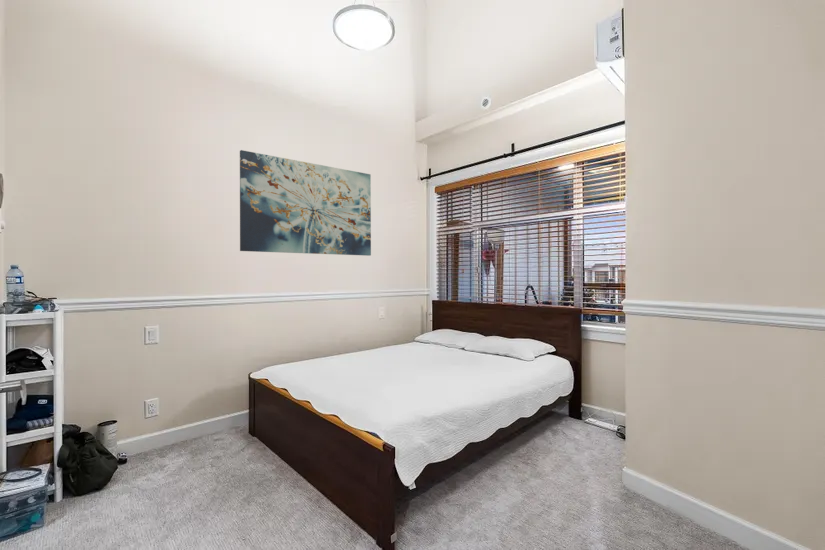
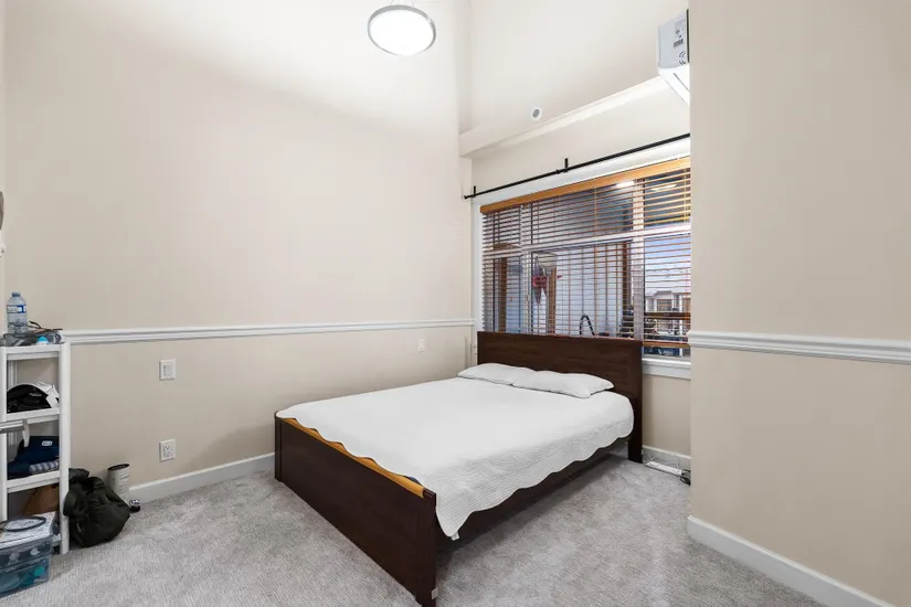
- wall art [239,149,372,257]
